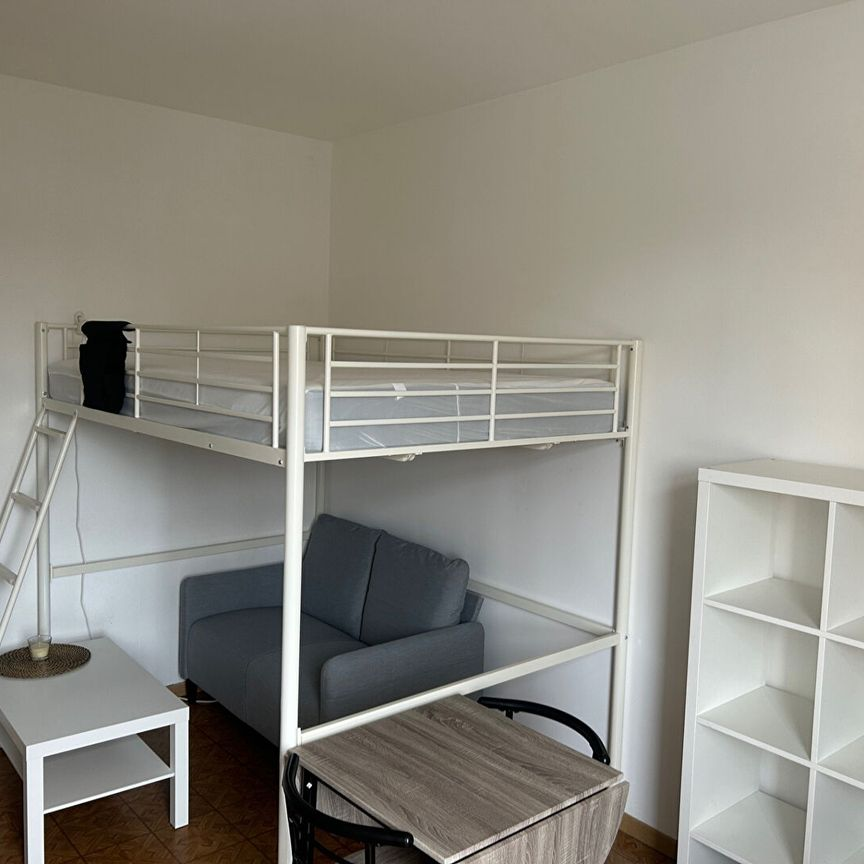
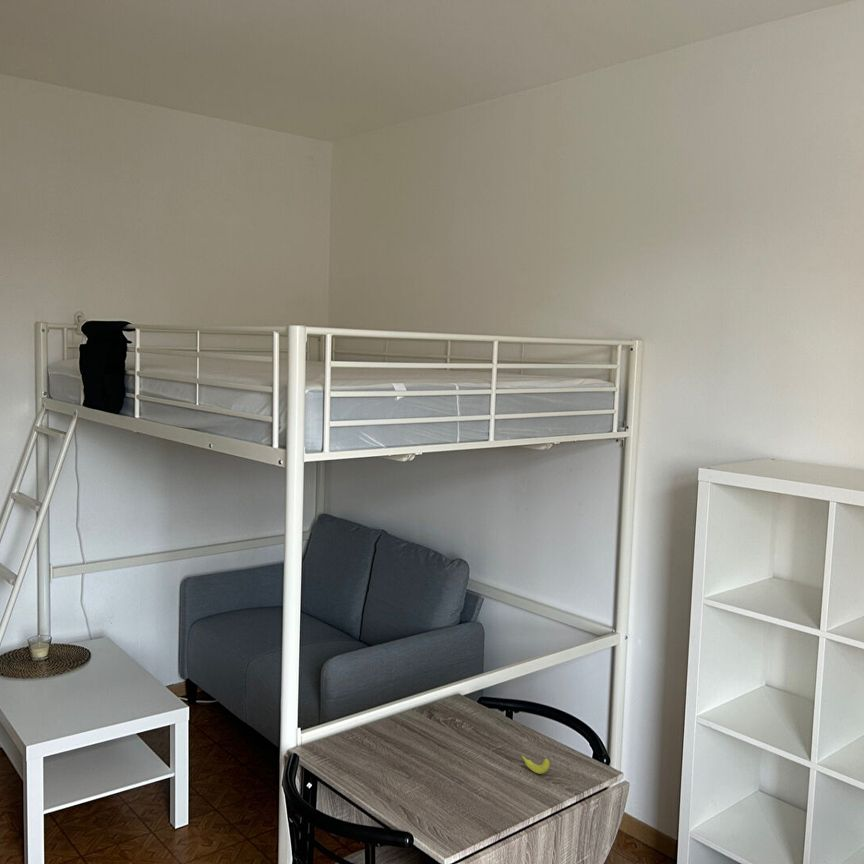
+ banana [520,755,550,775]
